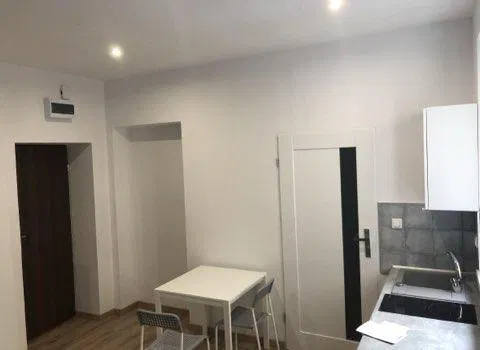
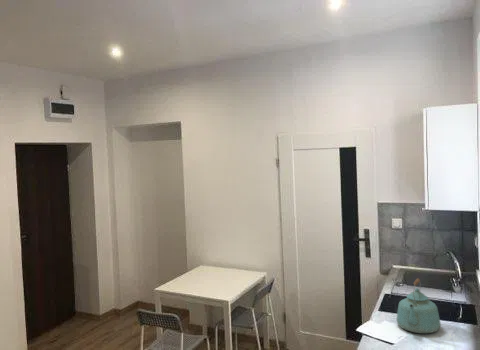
+ kettle [395,277,442,334]
